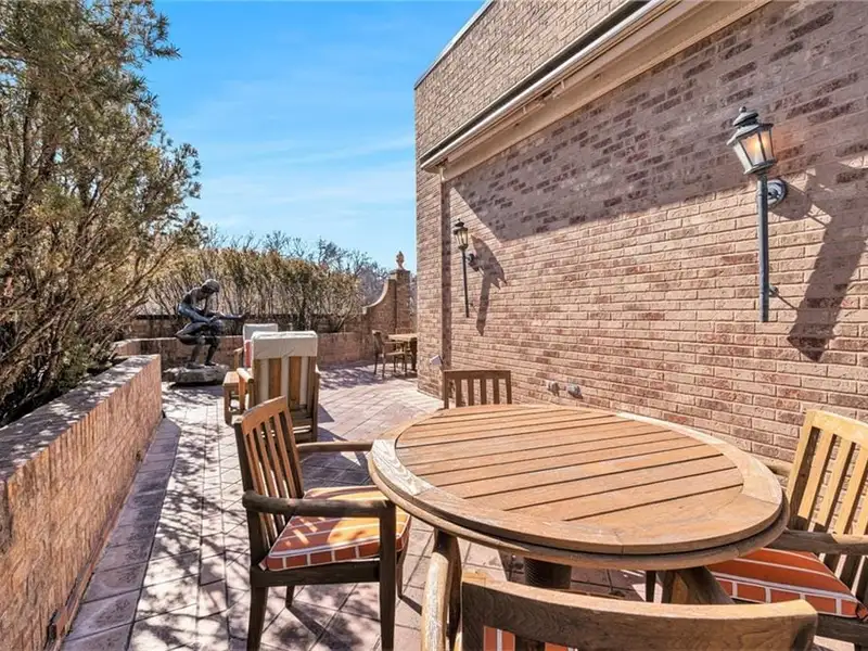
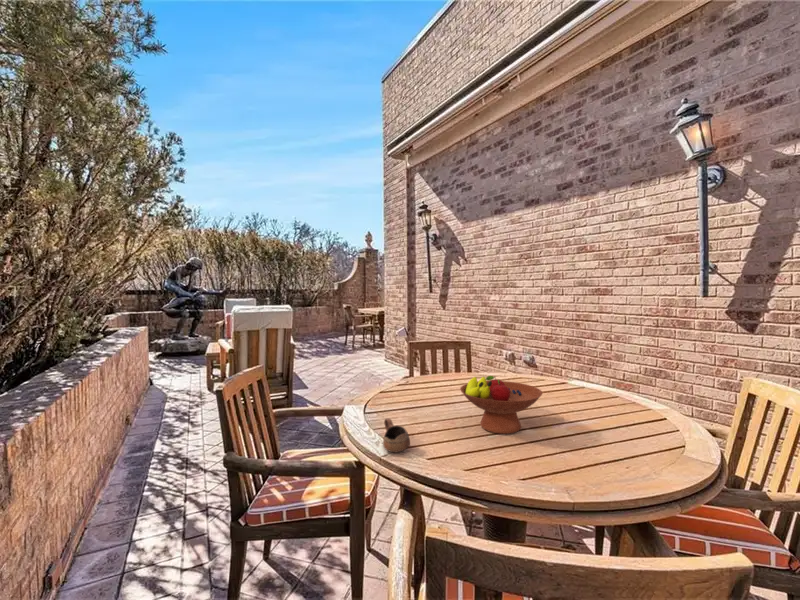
+ cup [382,417,411,453]
+ fruit bowl [459,375,543,435]
